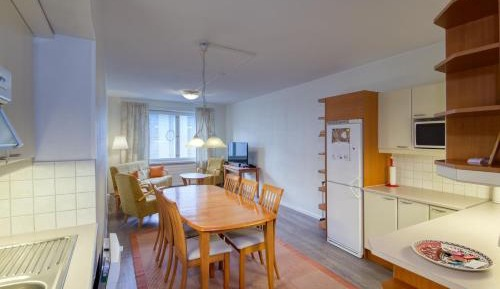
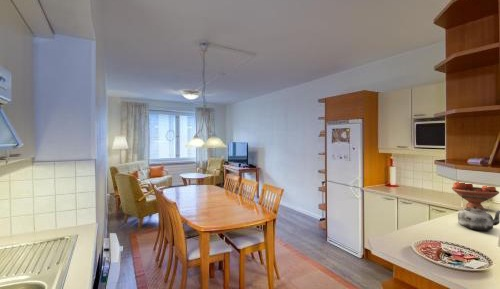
+ fruit bowl [451,181,500,210]
+ kettle [457,195,500,231]
